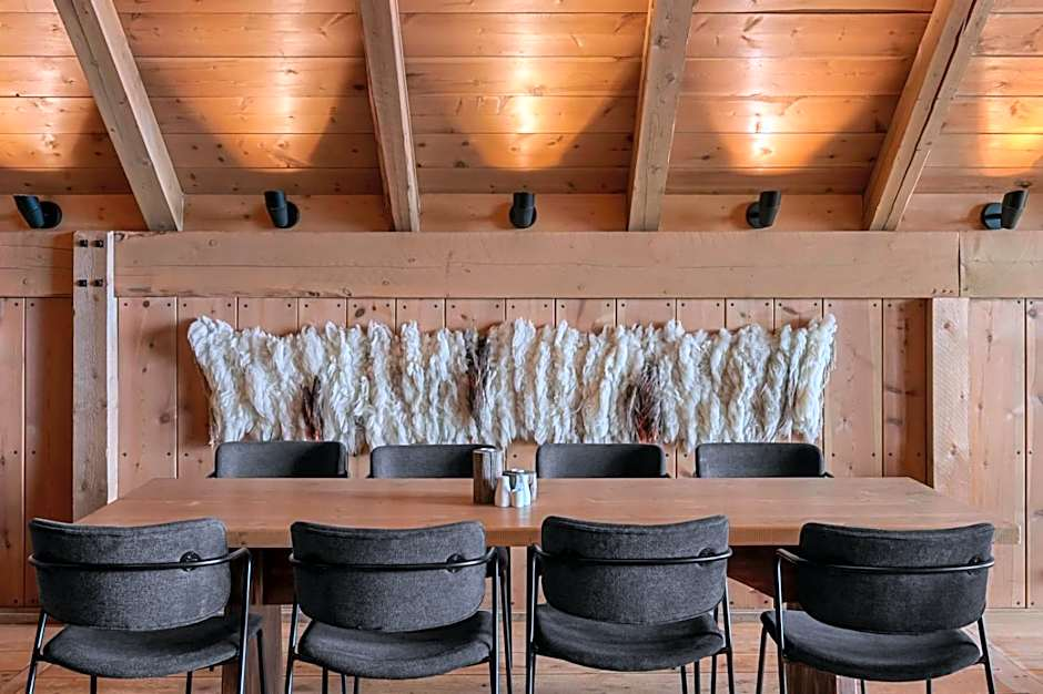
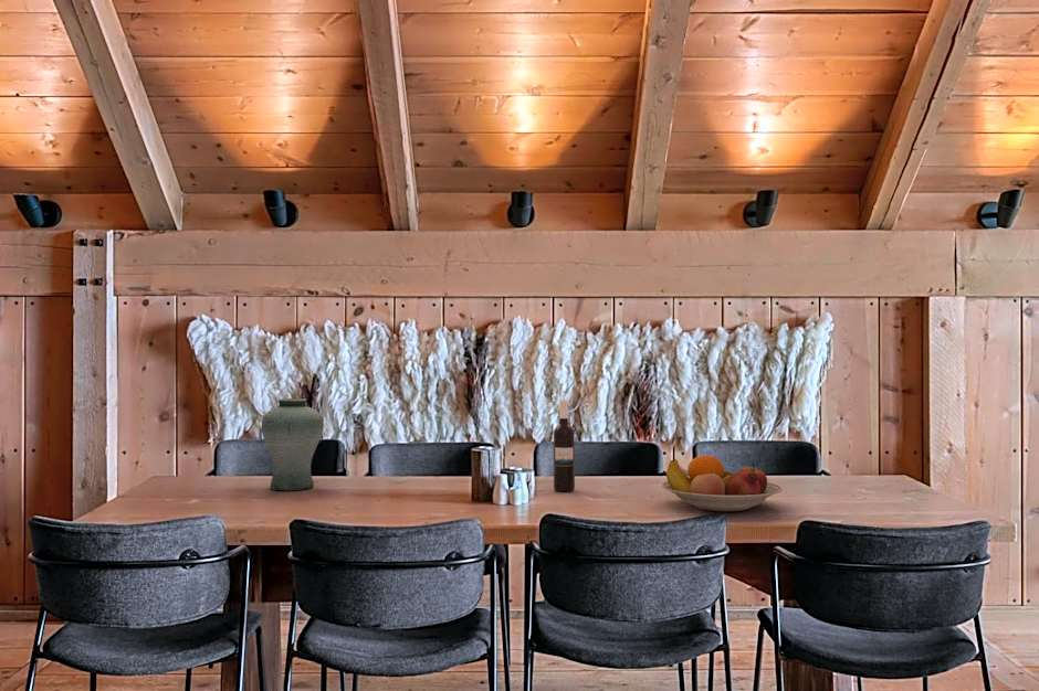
+ fruit bowl [661,455,784,512]
+ vase [261,397,324,491]
+ wine bottle [553,398,576,492]
